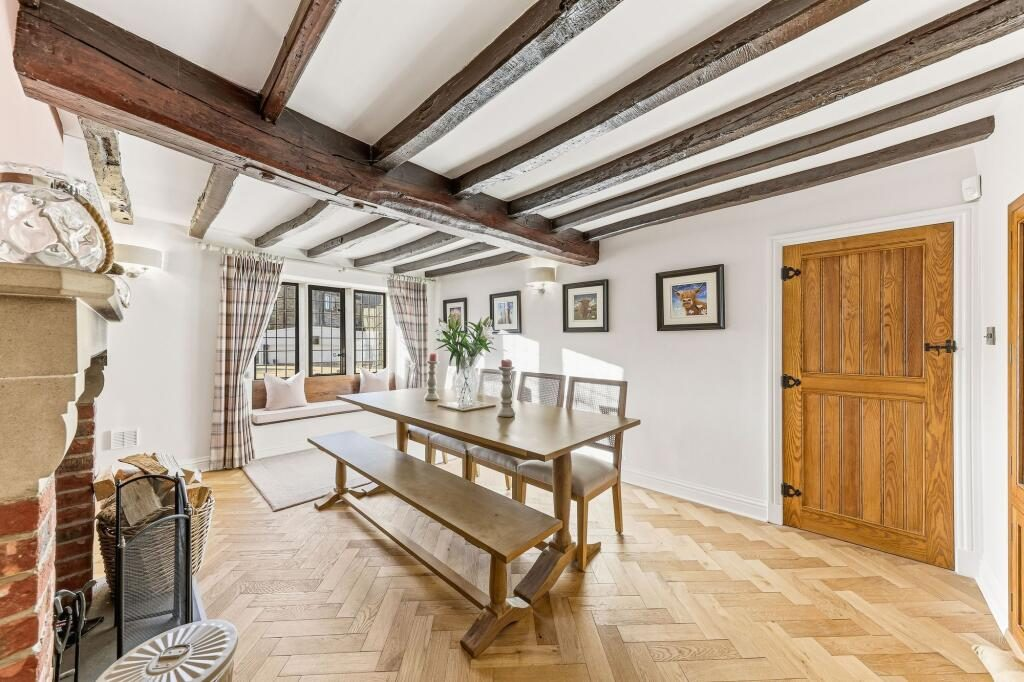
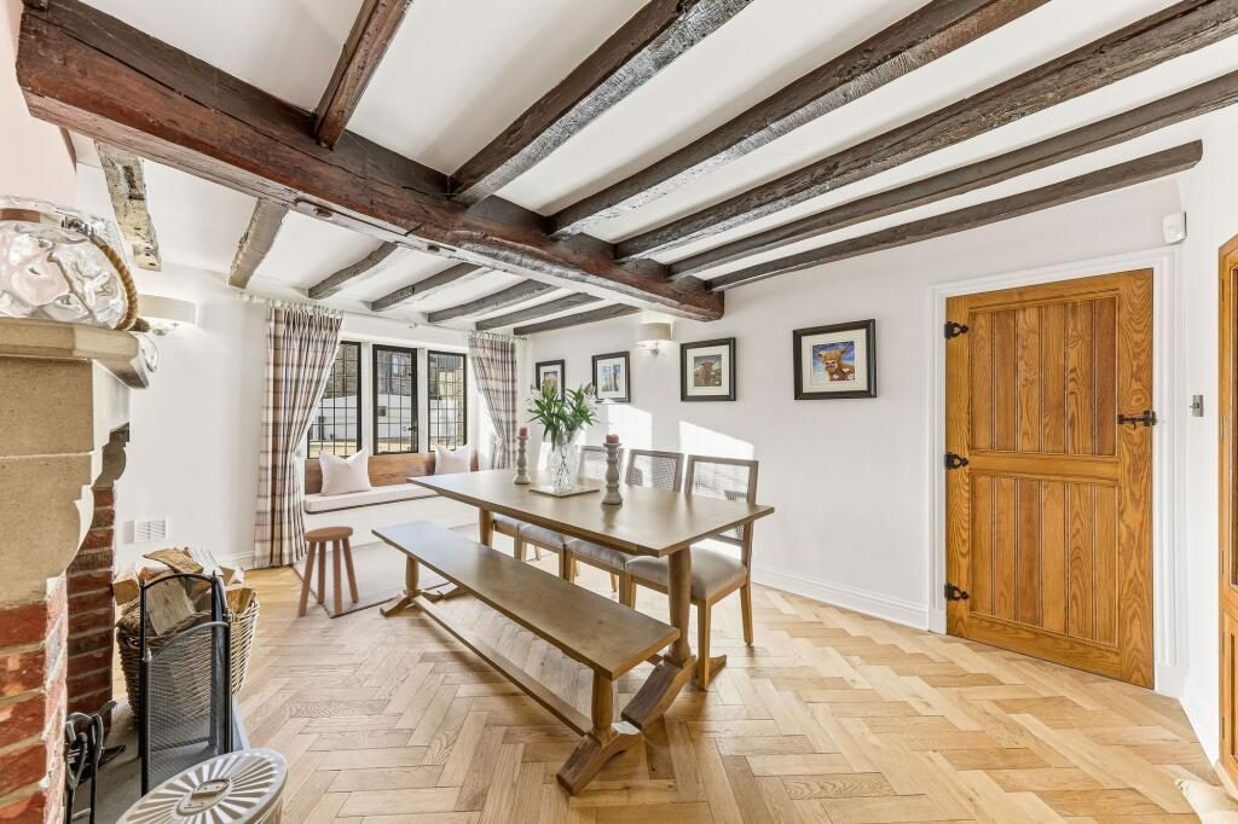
+ stool [296,526,360,617]
